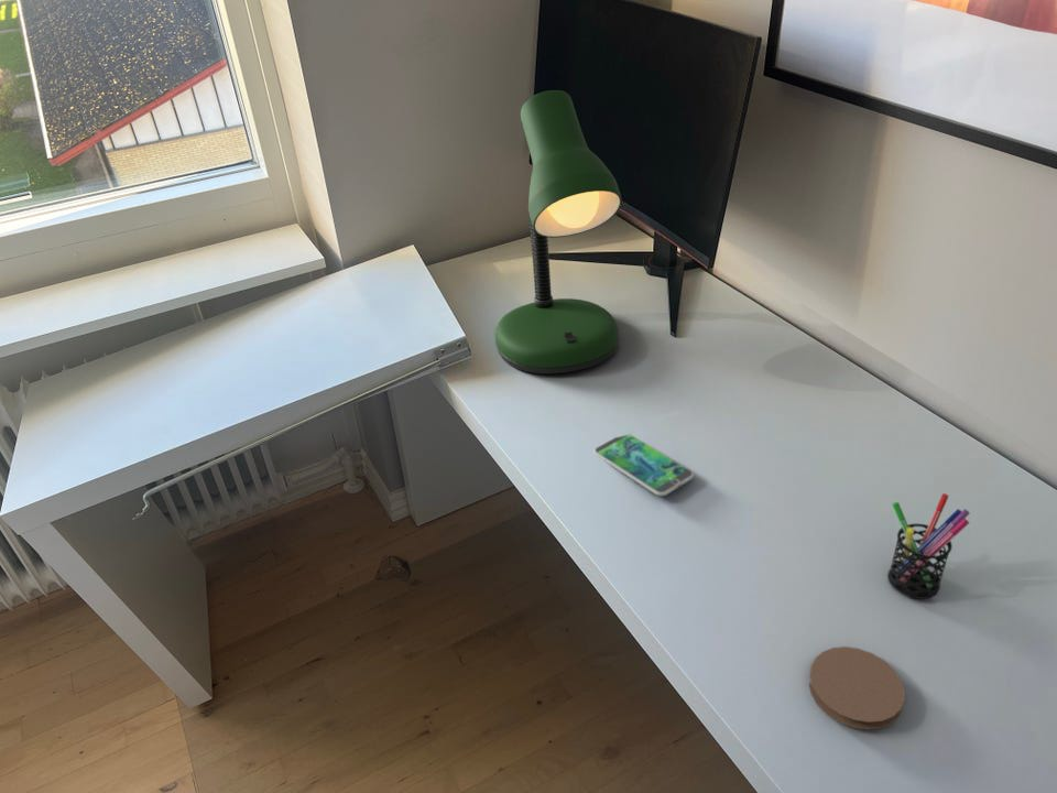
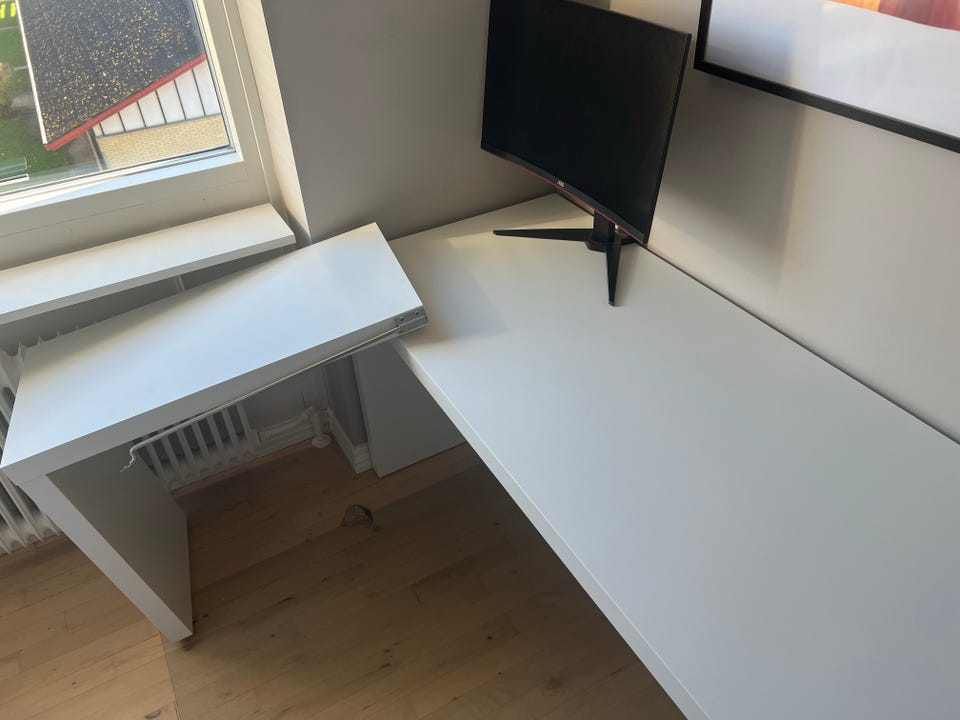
- desk lamp [494,89,623,374]
- pen holder [886,492,971,600]
- coaster [808,645,906,731]
- smartphone [593,433,695,497]
